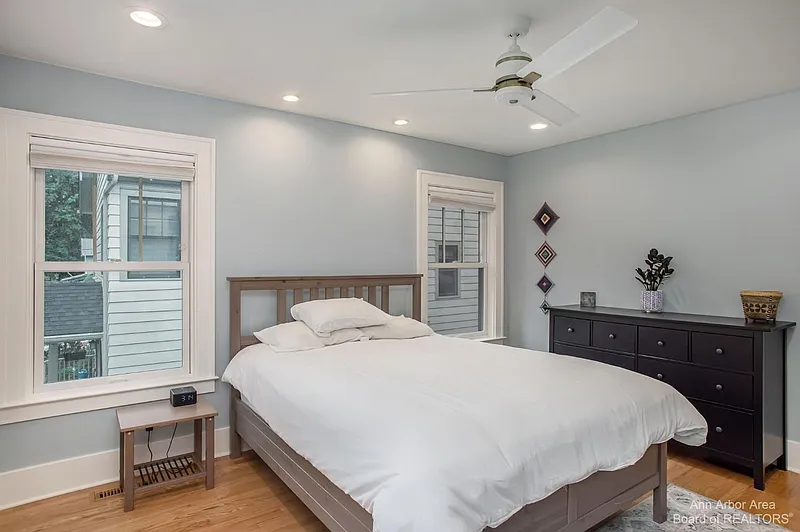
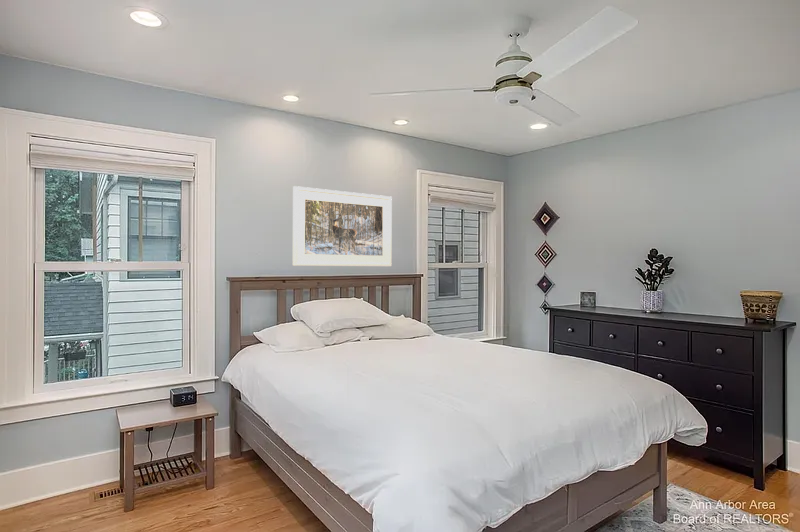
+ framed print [292,185,393,267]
